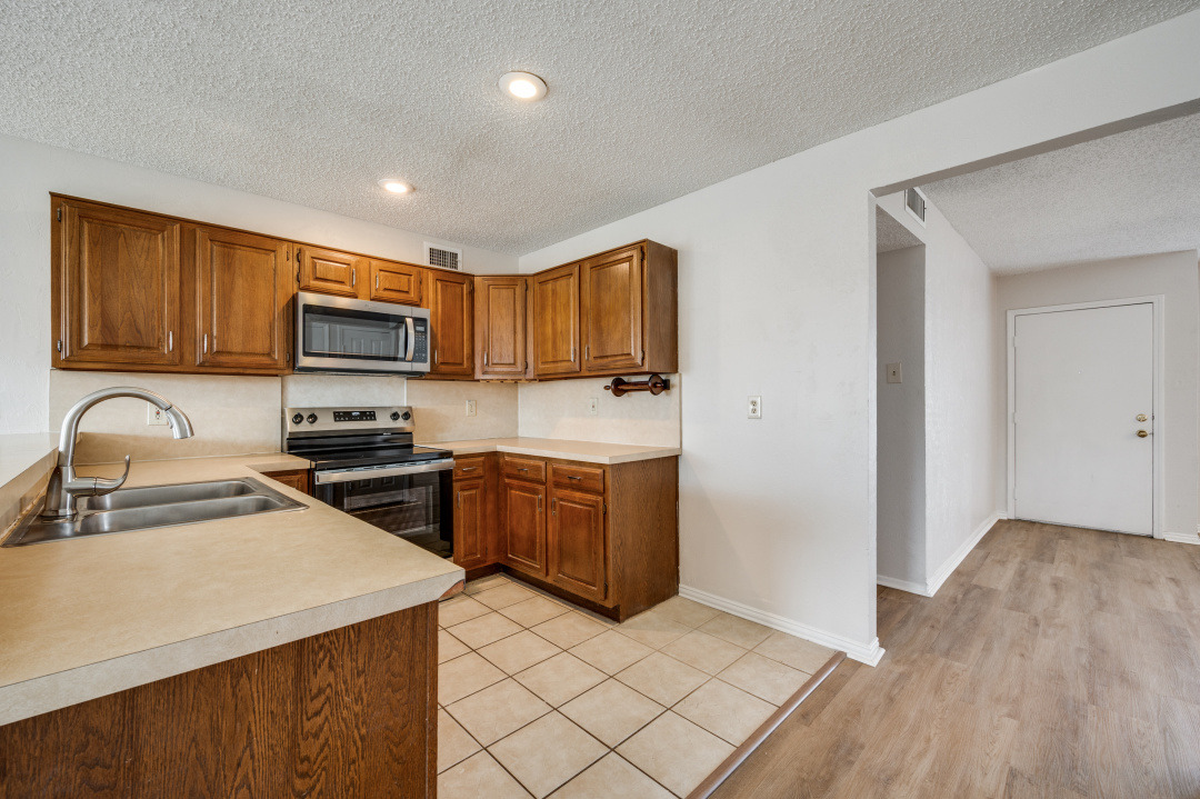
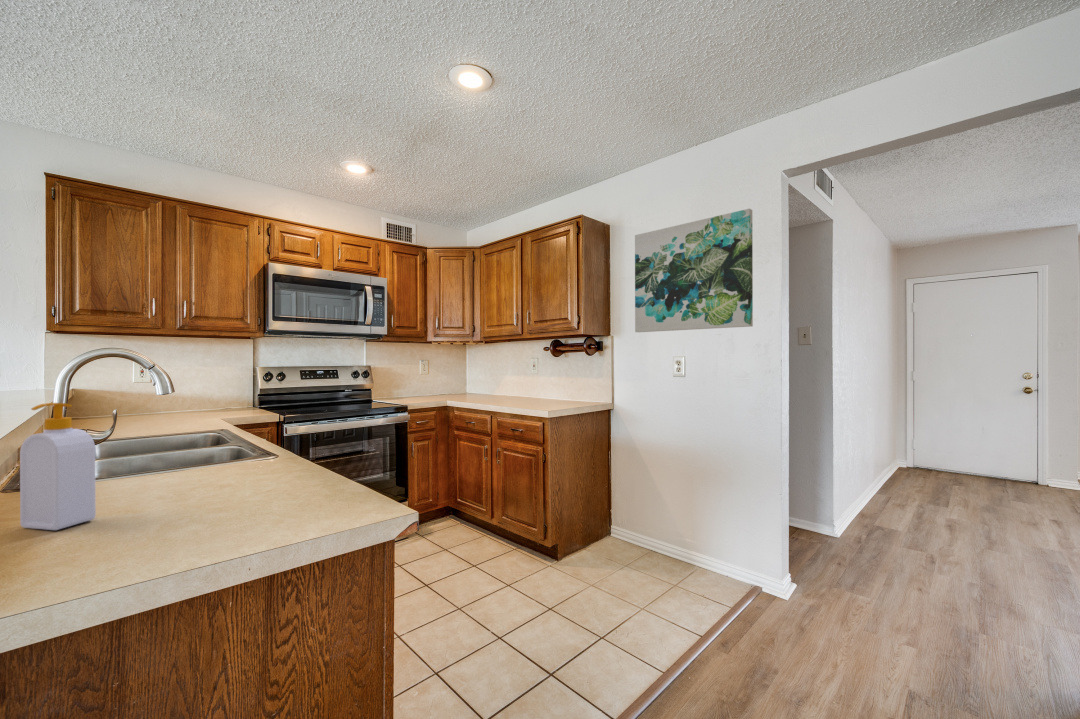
+ soap bottle [19,402,97,531]
+ wall art [634,208,754,333]
